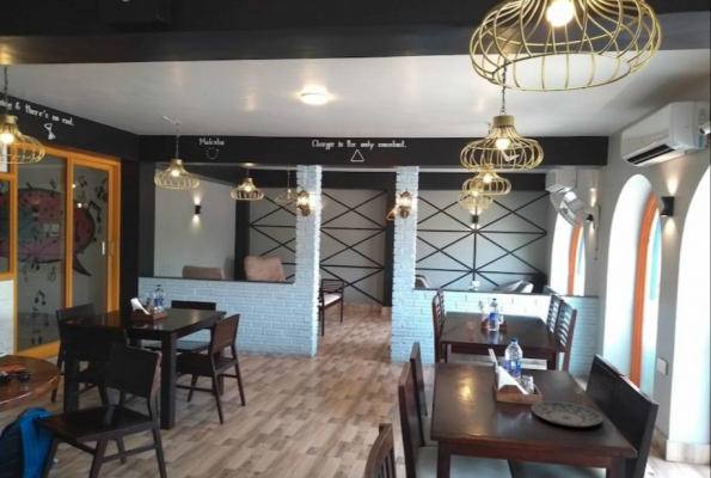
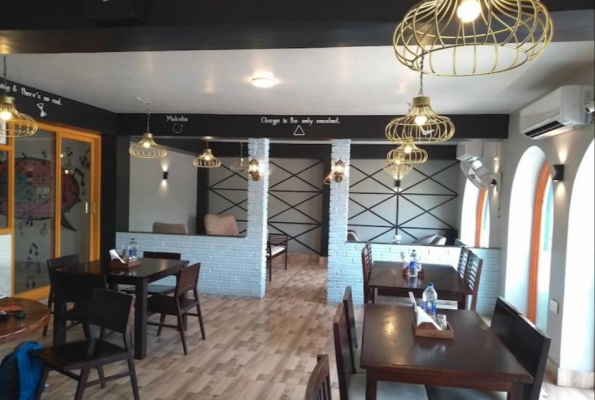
- plate [531,400,603,428]
